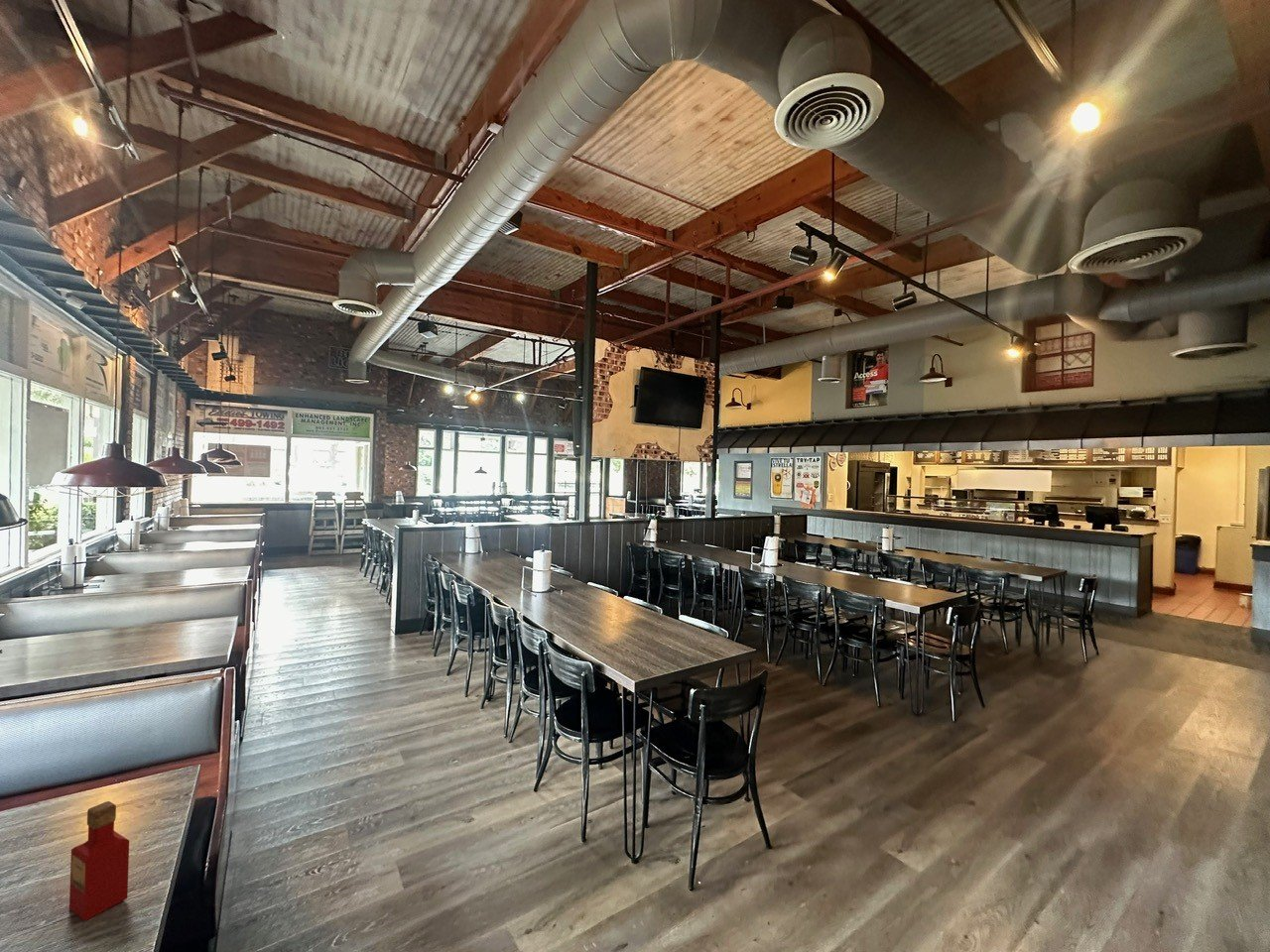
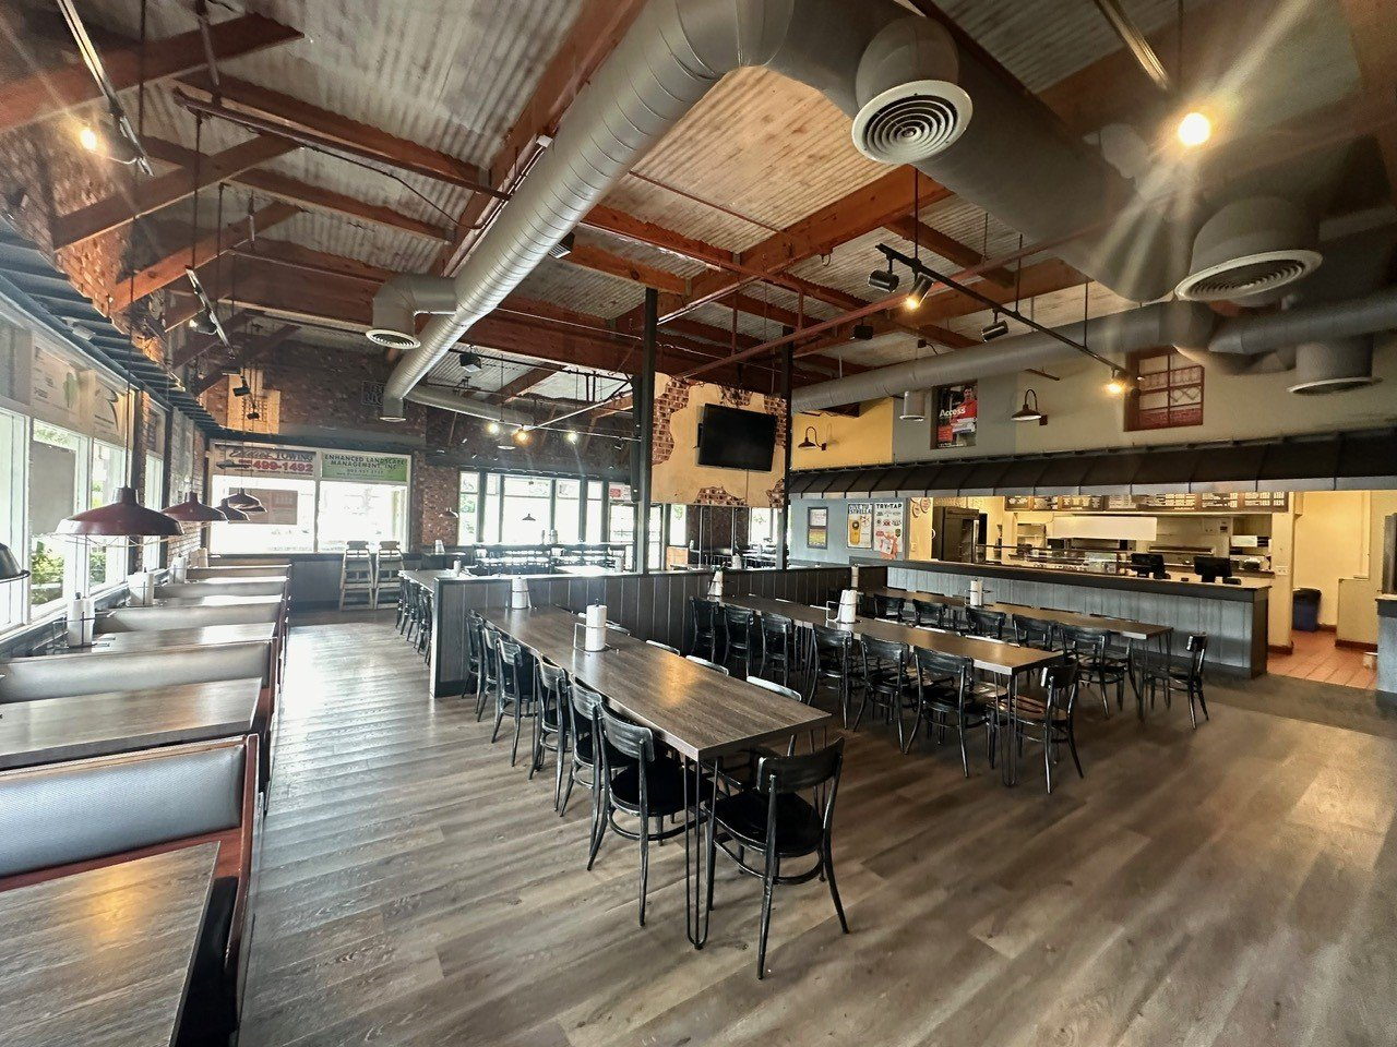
- tabasco sauce [68,800,130,922]
